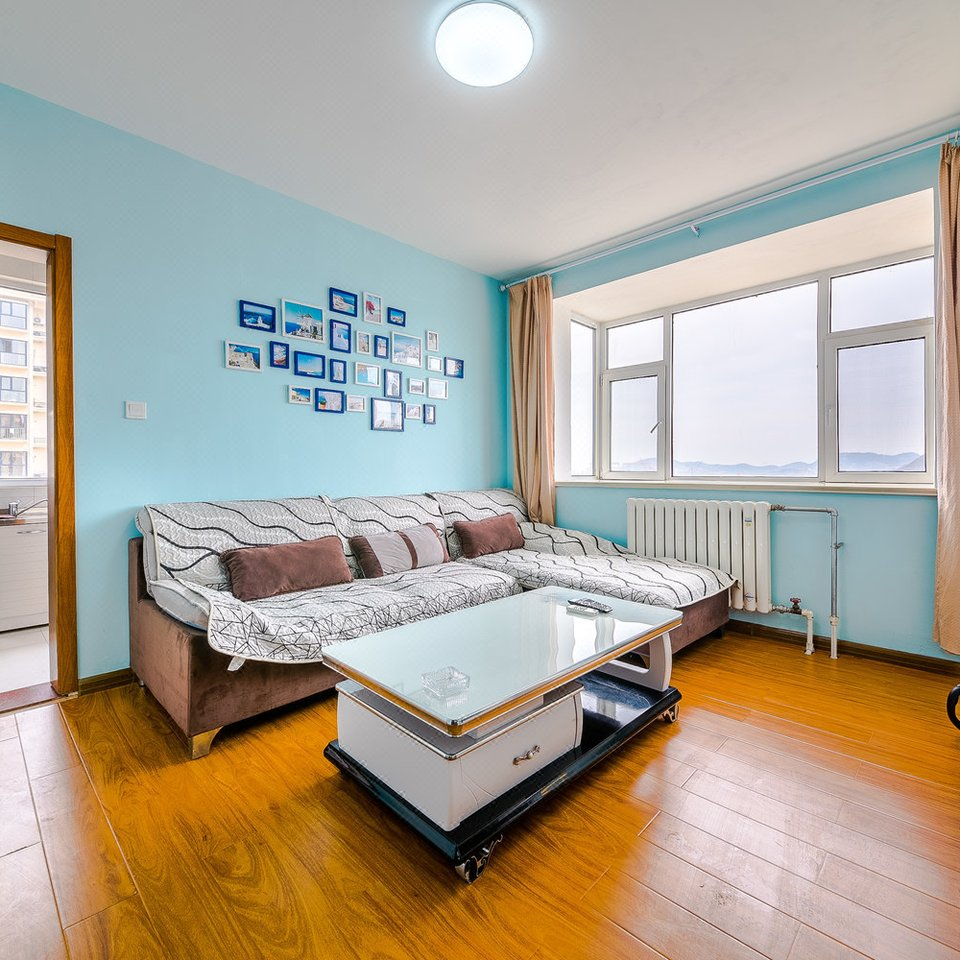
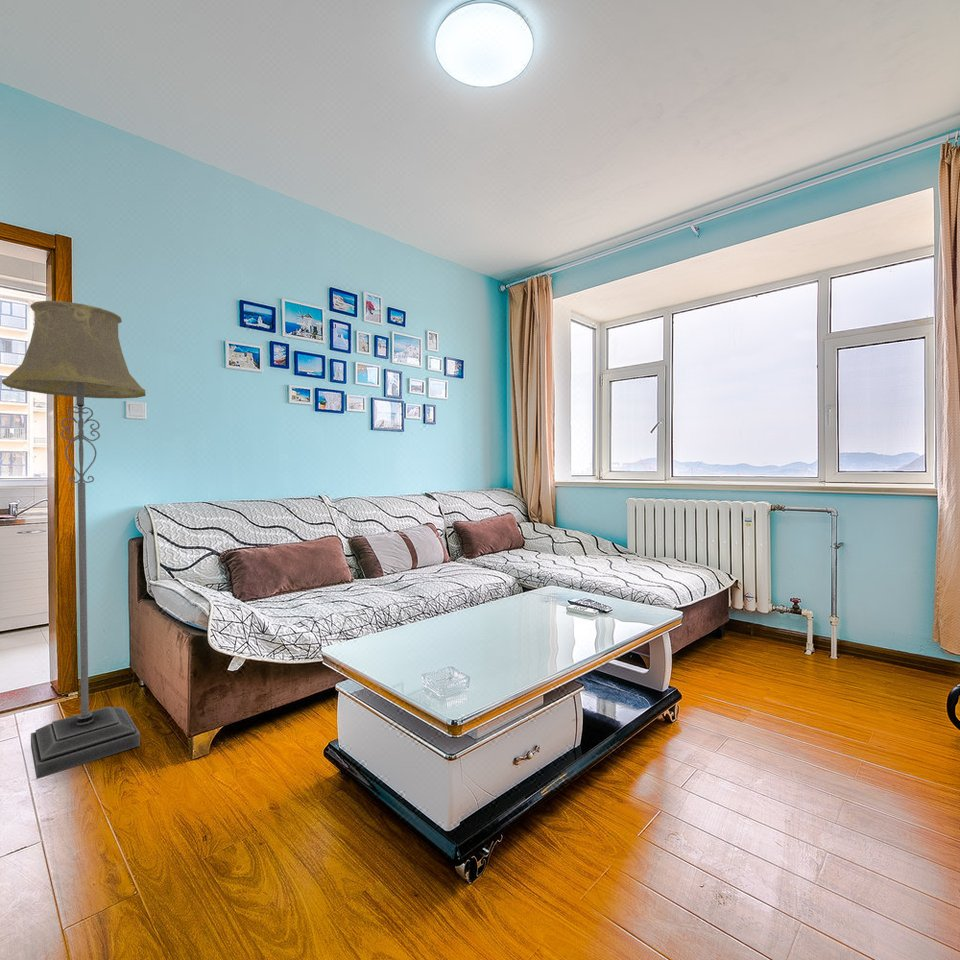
+ floor lamp [1,300,147,780]
